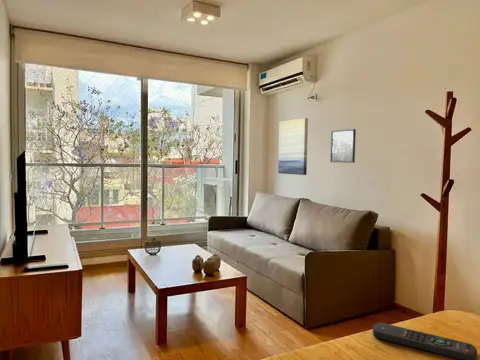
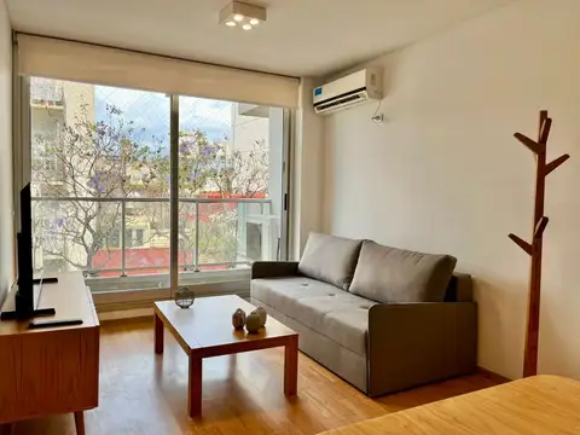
- remote control [372,322,478,360]
- wall art [277,117,309,176]
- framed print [329,128,357,164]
